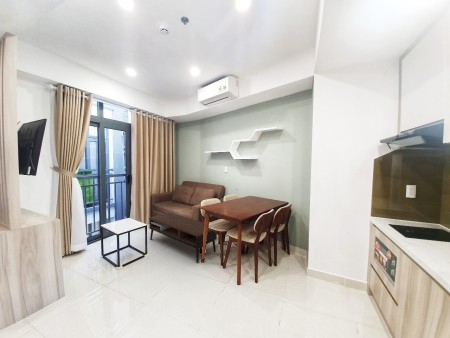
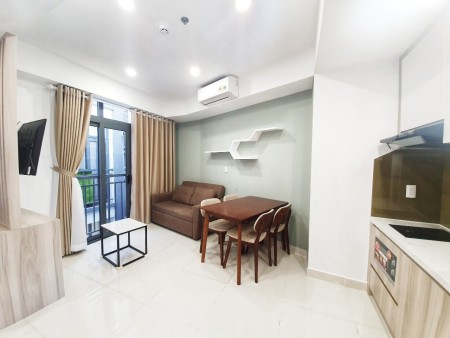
- coffee table [148,212,218,264]
